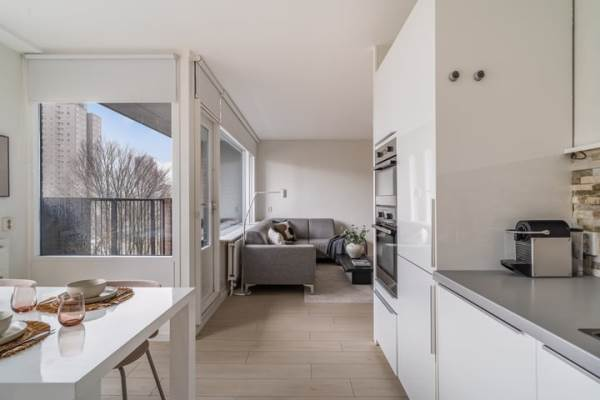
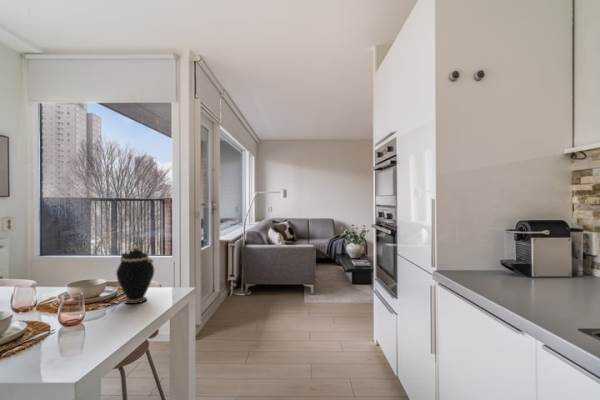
+ teapot [115,244,155,305]
